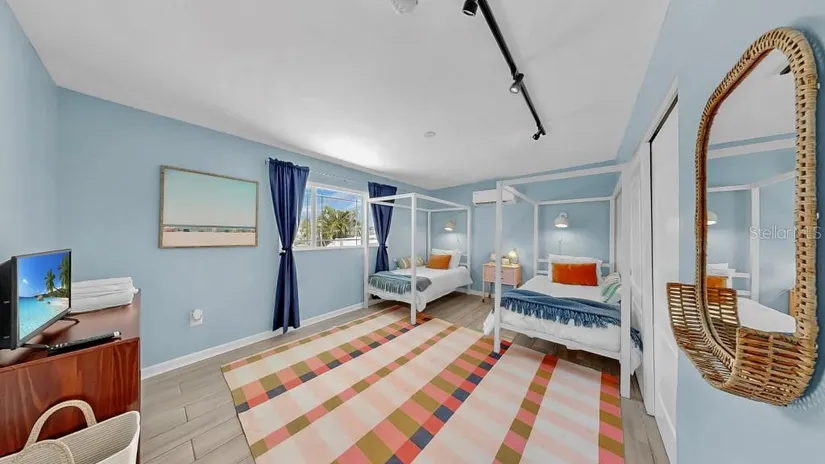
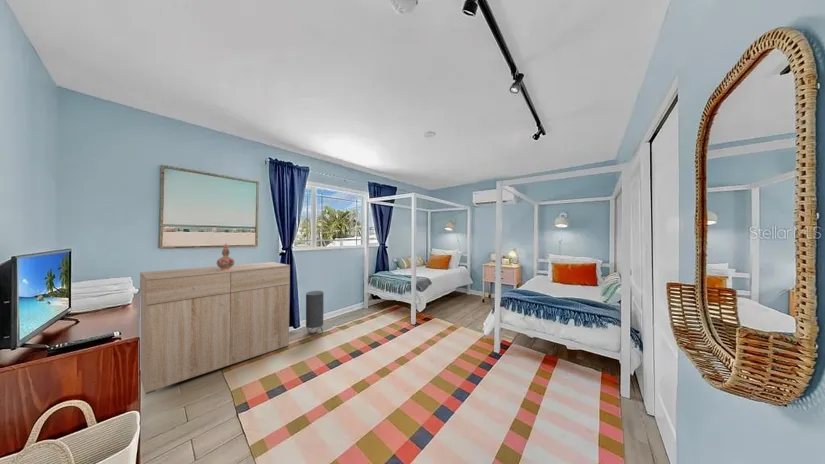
+ speaker [305,290,324,337]
+ decorative vase [216,243,235,270]
+ dresser [139,261,291,395]
